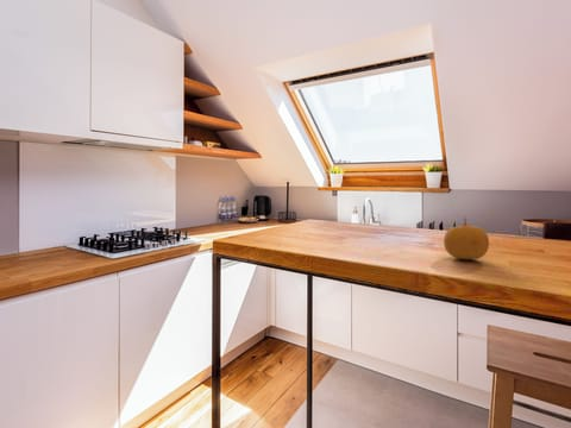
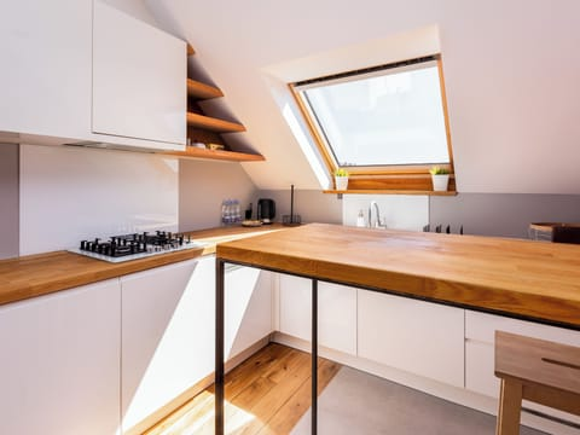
- fruit [443,216,490,260]
